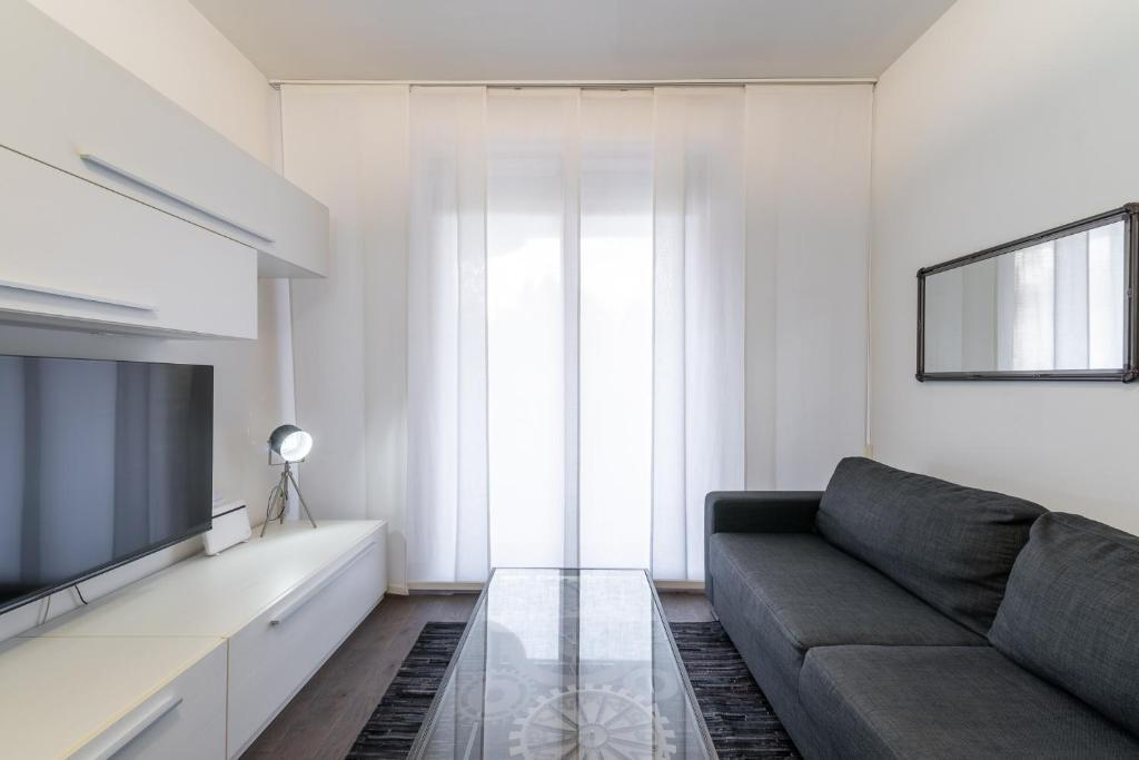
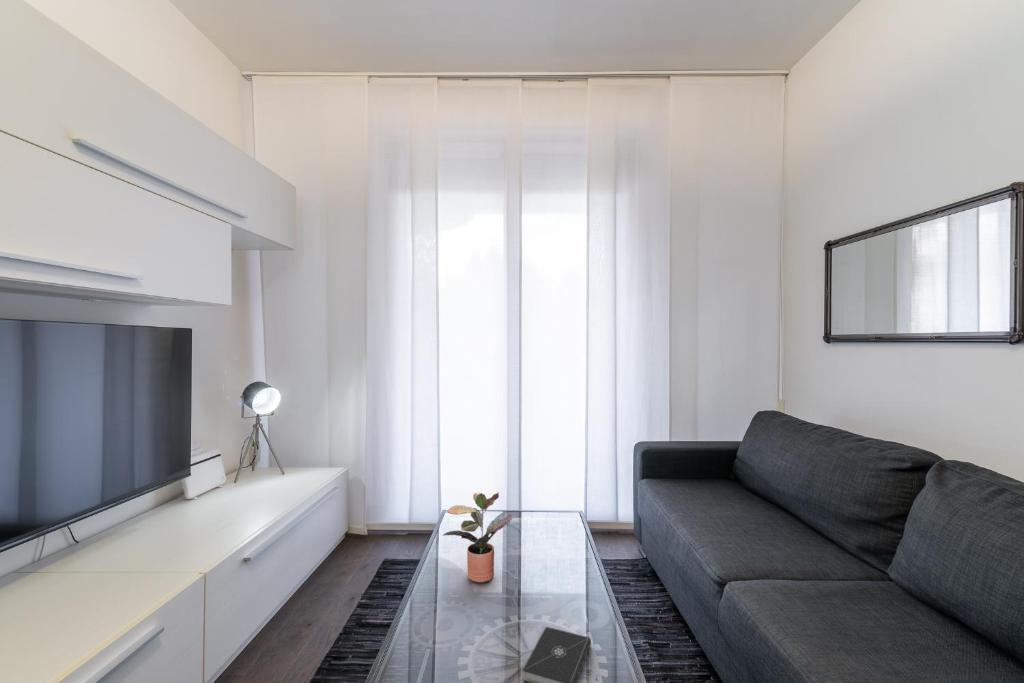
+ book [522,626,592,683]
+ potted plant [442,491,516,583]
